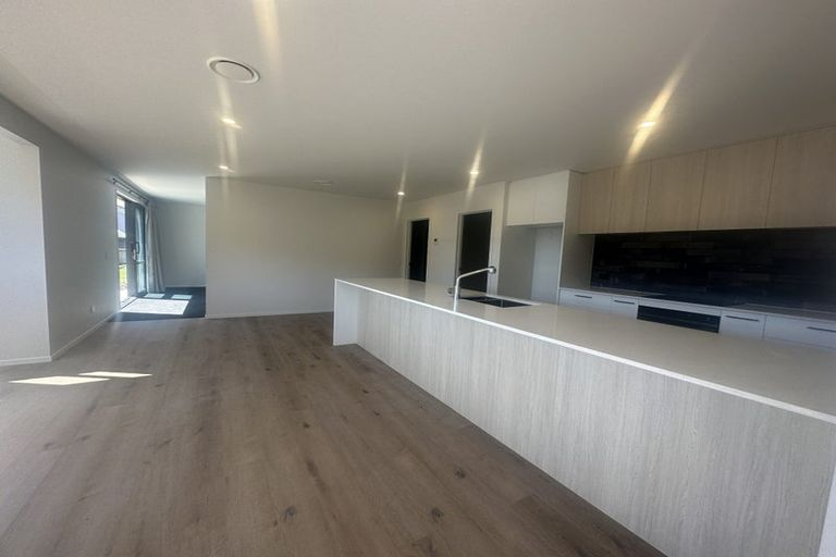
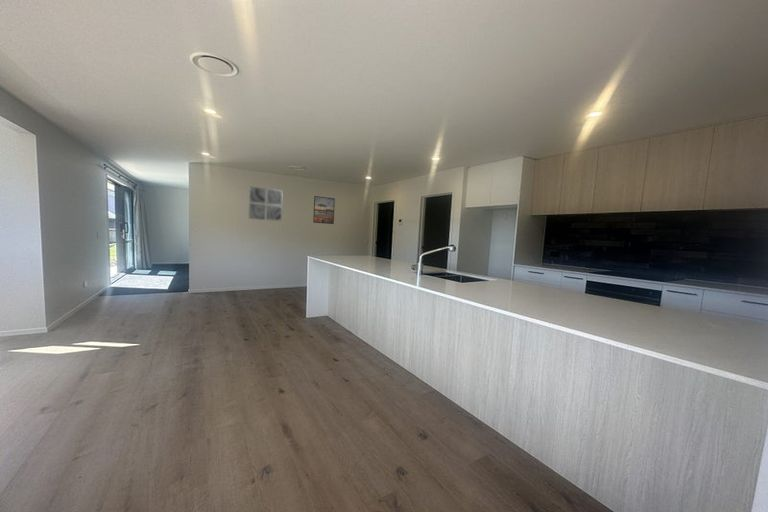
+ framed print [312,195,336,225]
+ wall art [248,186,284,222]
